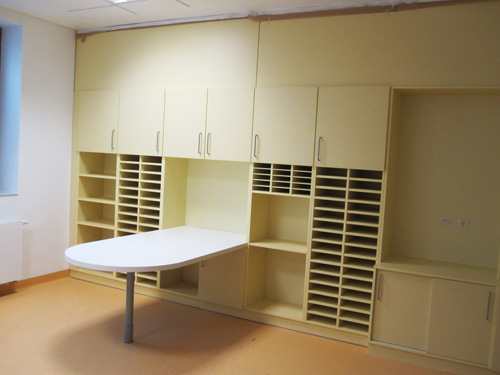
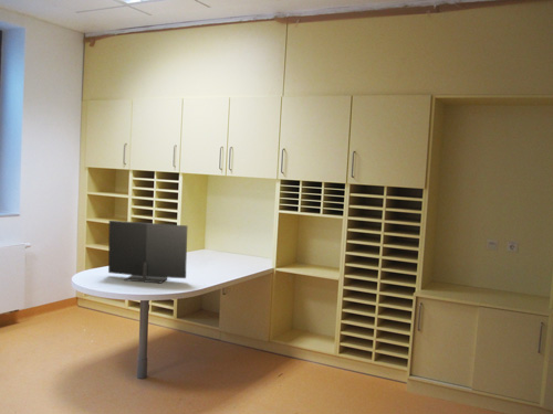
+ monitor [107,220,188,285]
